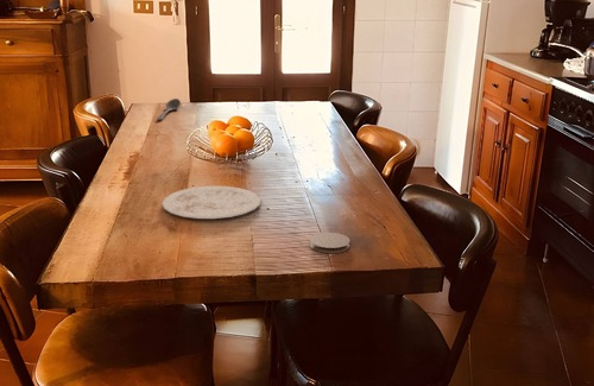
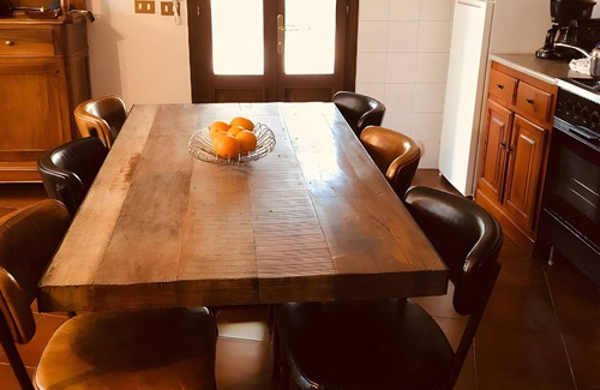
- plate [160,185,261,220]
- stirrer [156,97,182,121]
- coaster [309,232,352,254]
